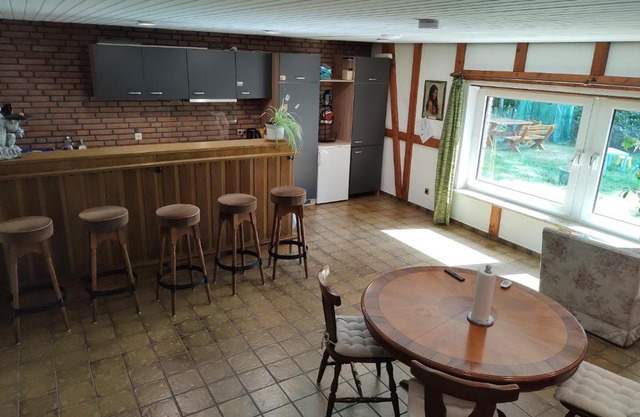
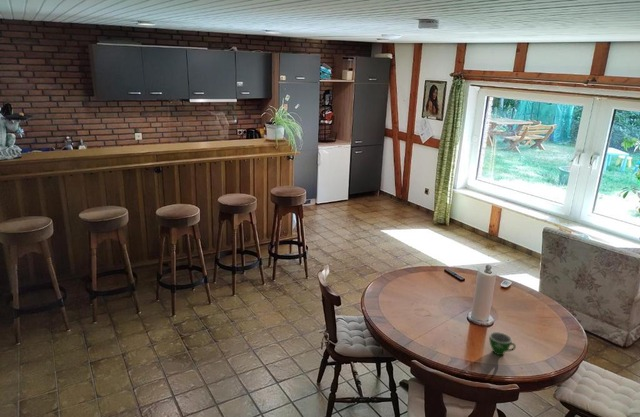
+ teacup [488,331,517,356]
